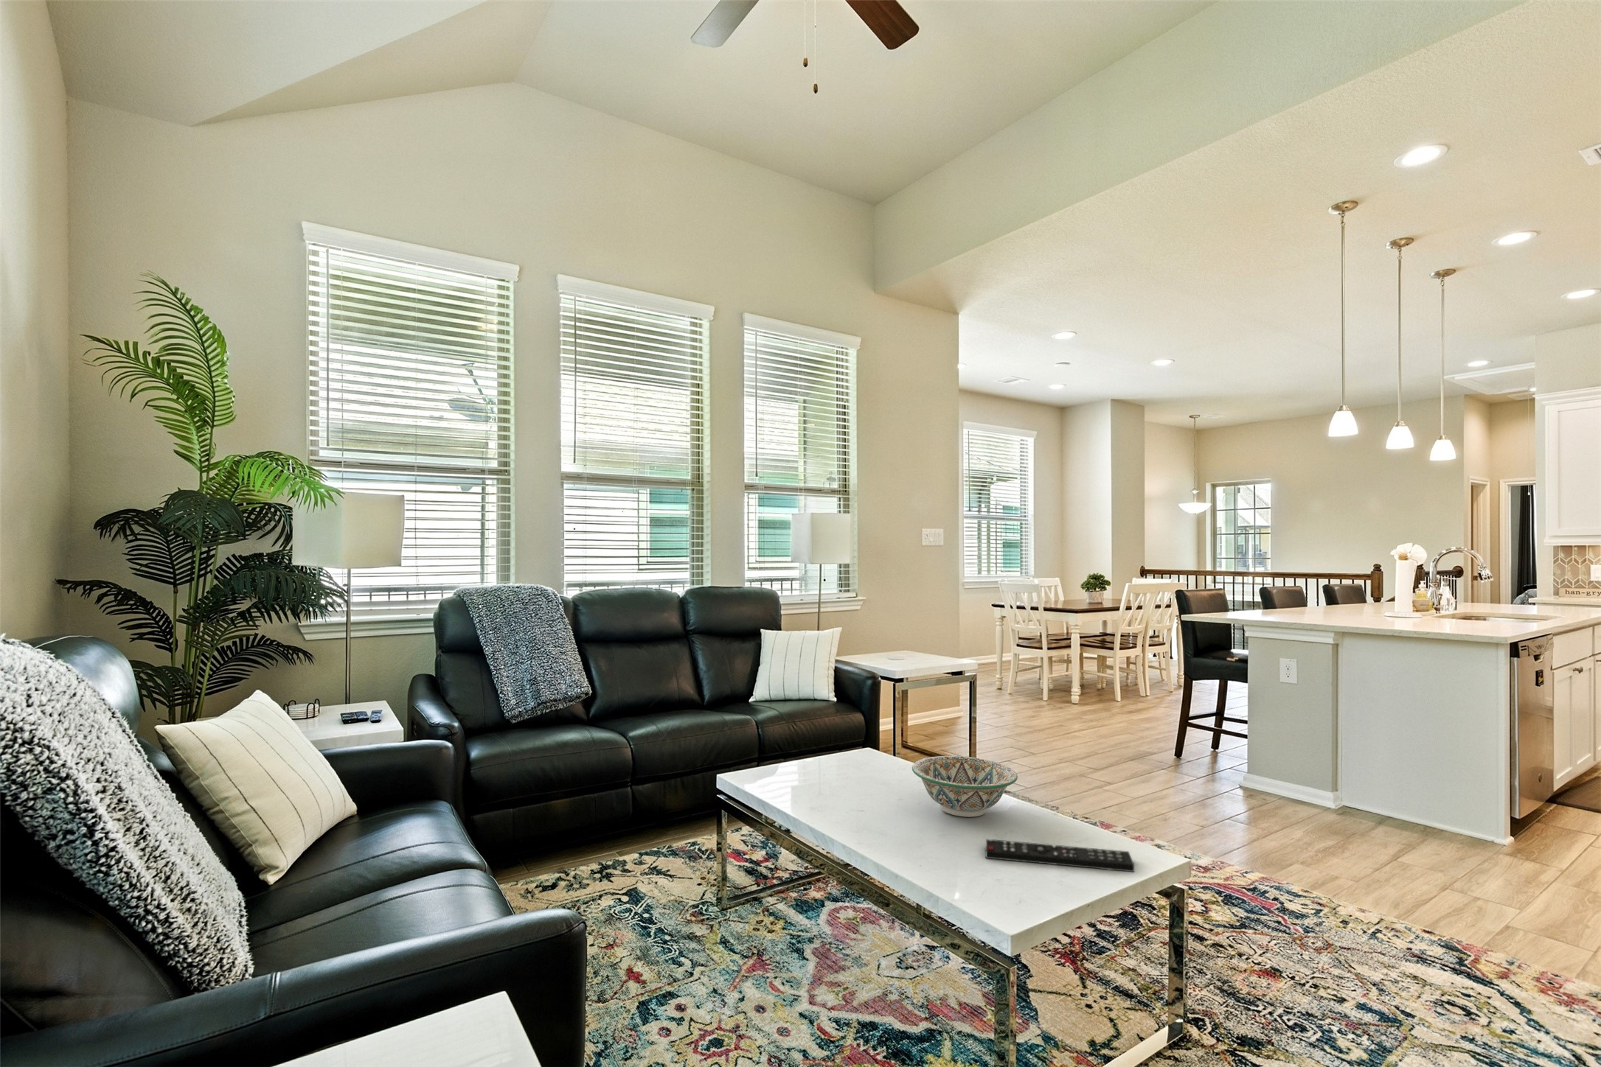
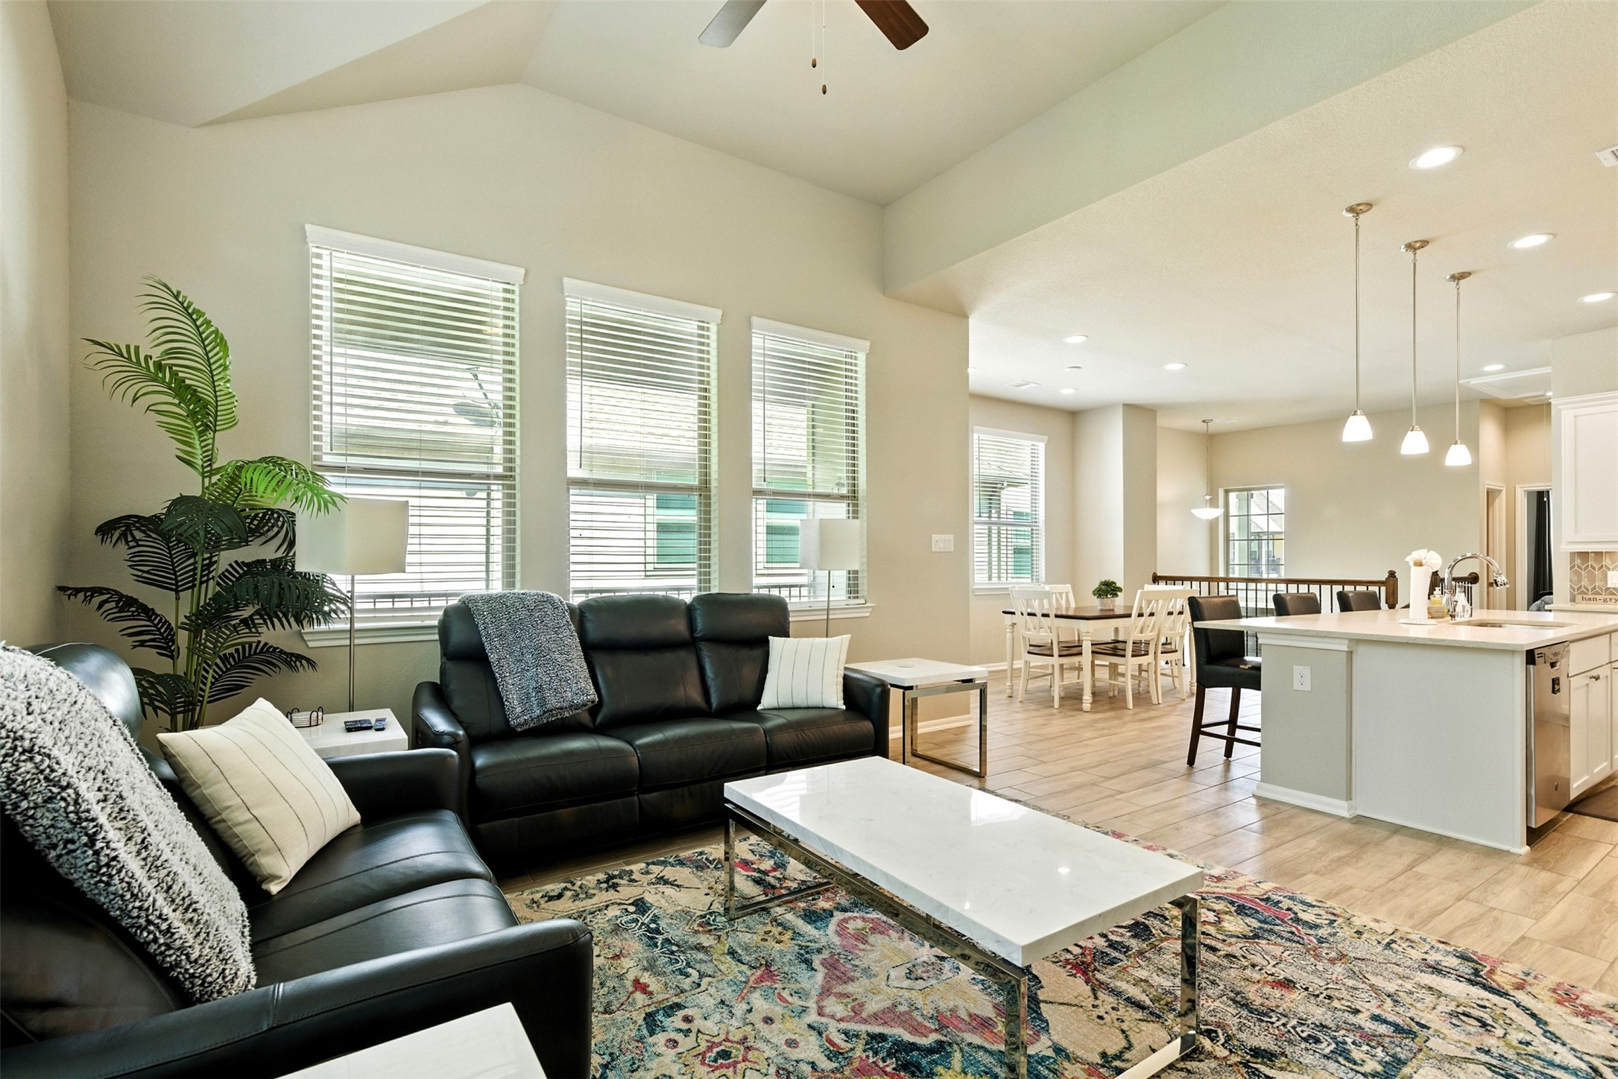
- decorative bowl [911,755,1018,818]
- remote control [984,838,1135,873]
